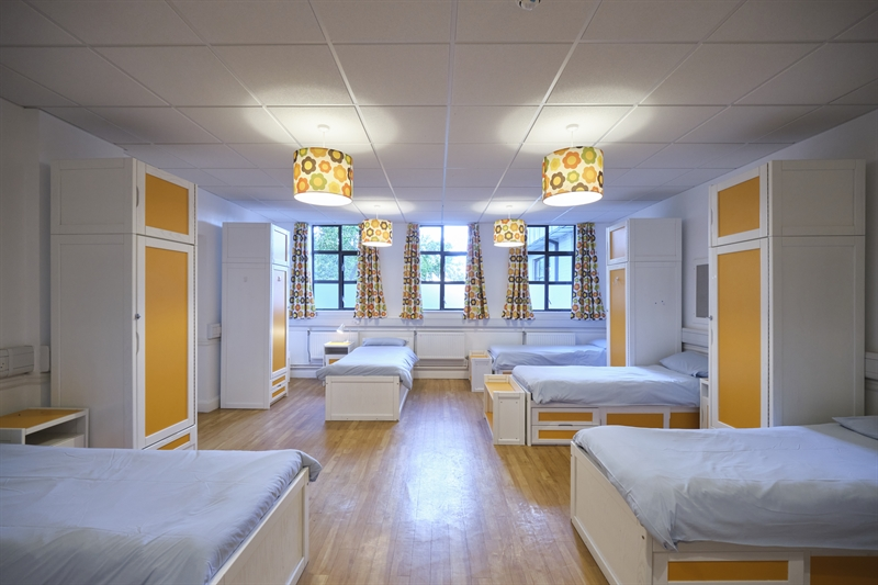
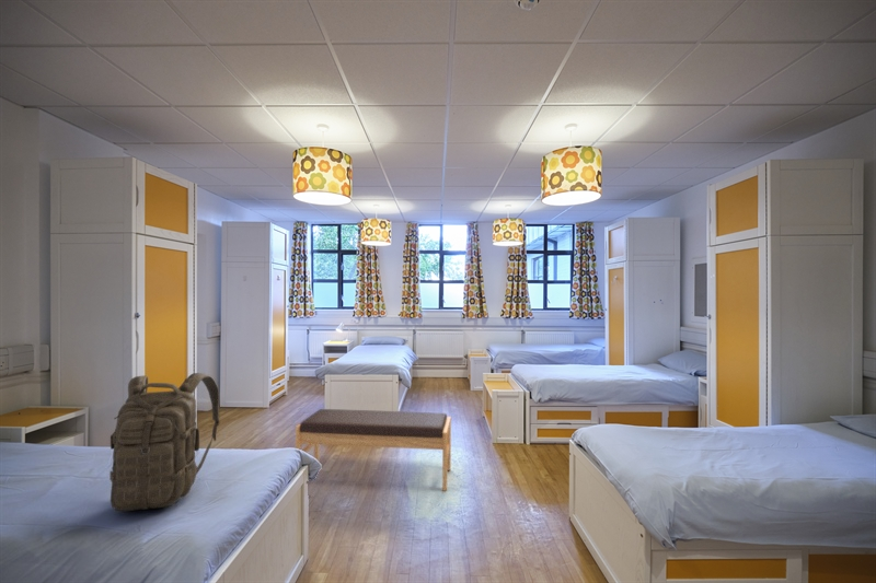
+ bench [295,408,452,492]
+ backpack [108,372,221,513]
